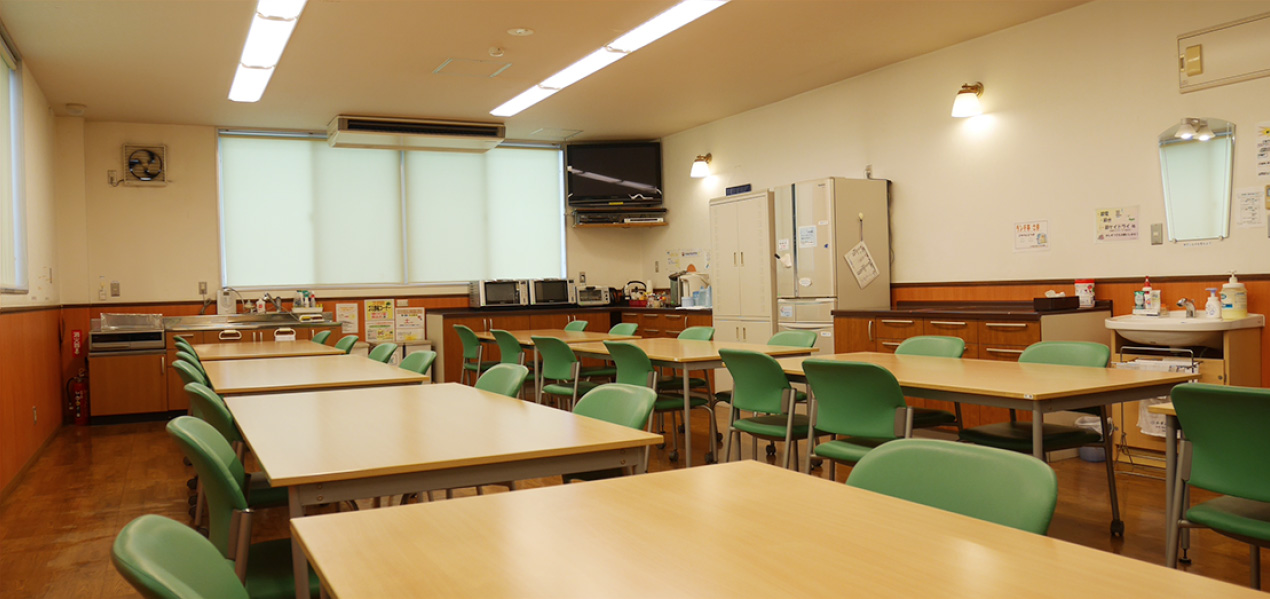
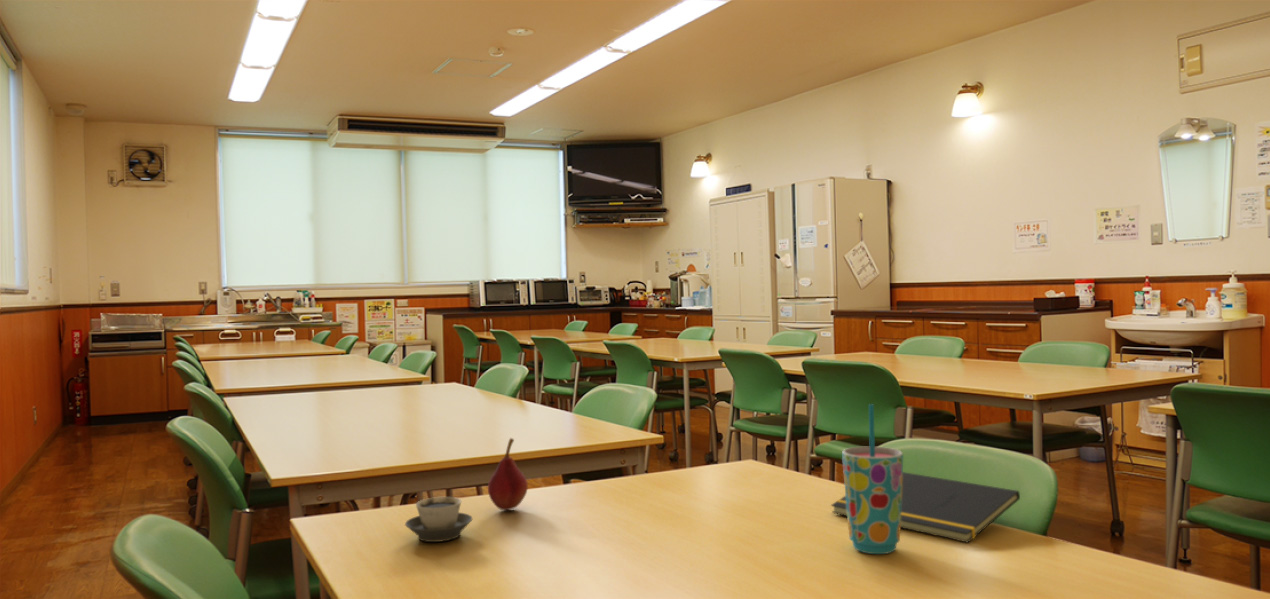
+ fruit [487,437,529,511]
+ cup [841,403,904,555]
+ cup [404,496,473,543]
+ notepad [830,471,1021,544]
